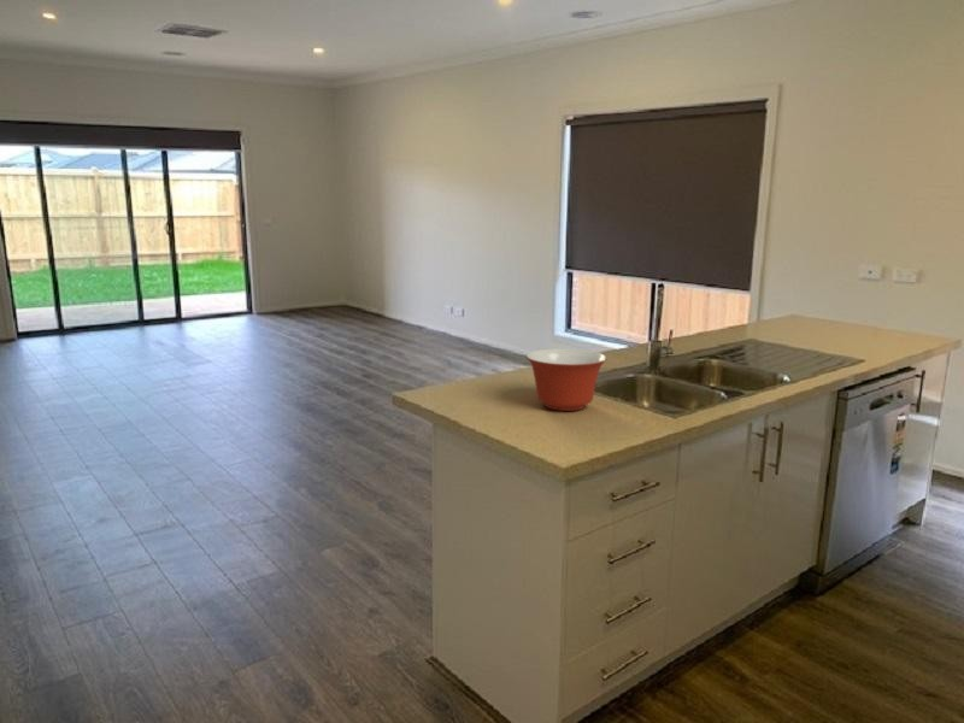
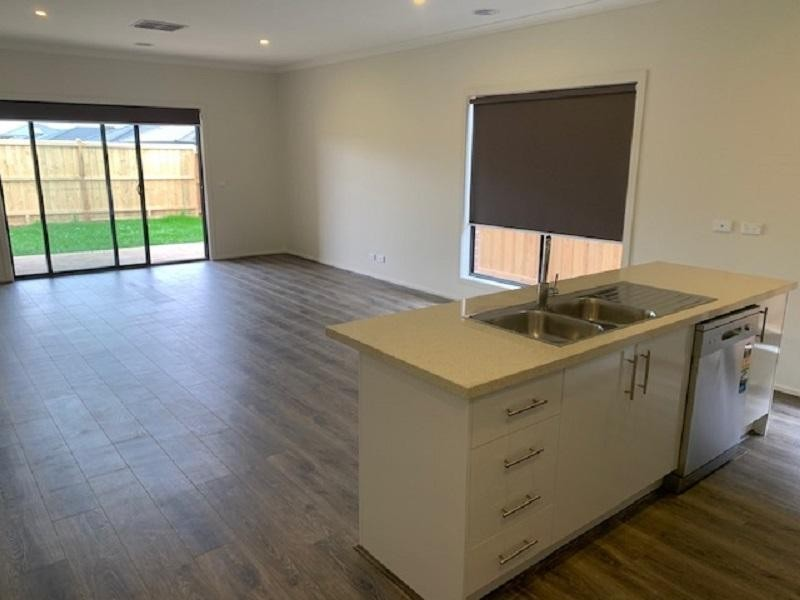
- mixing bowl [524,347,609,412]
